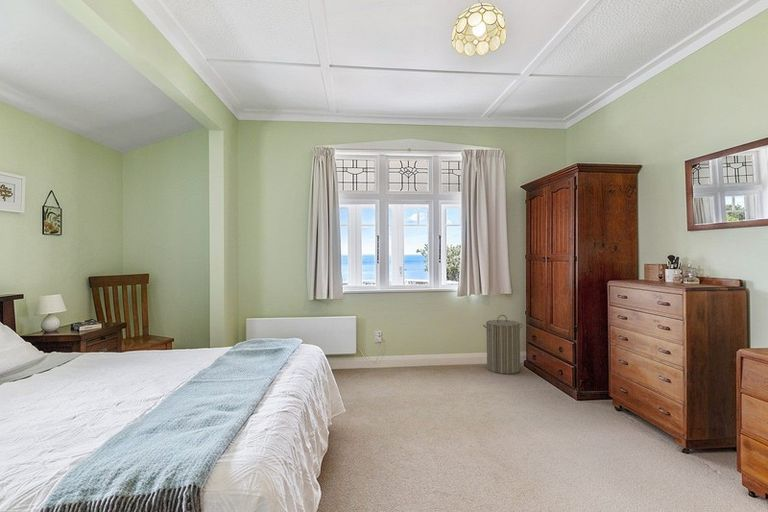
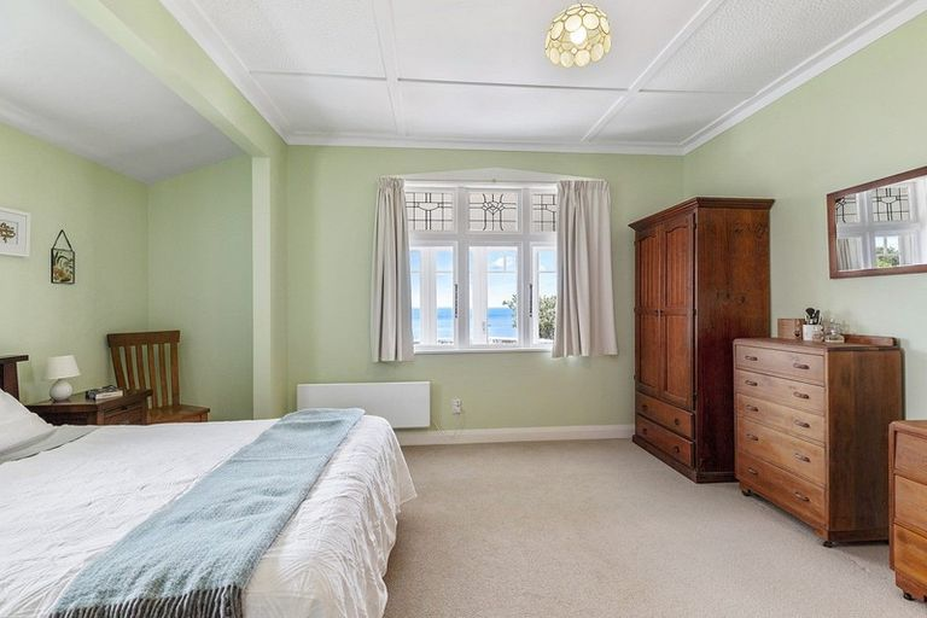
- laundry hamper [482,314,523,375]
